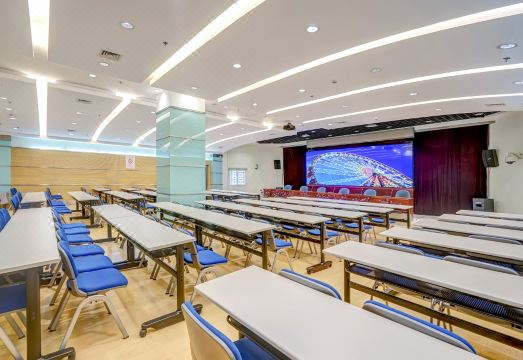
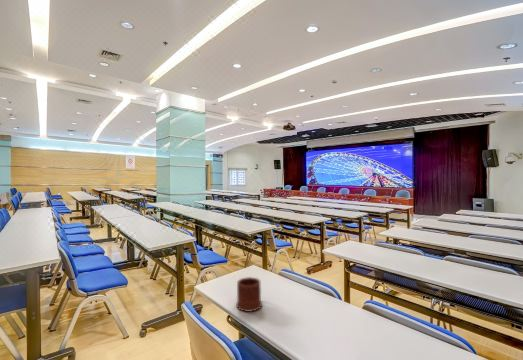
+ mug [235,276,263,313]
